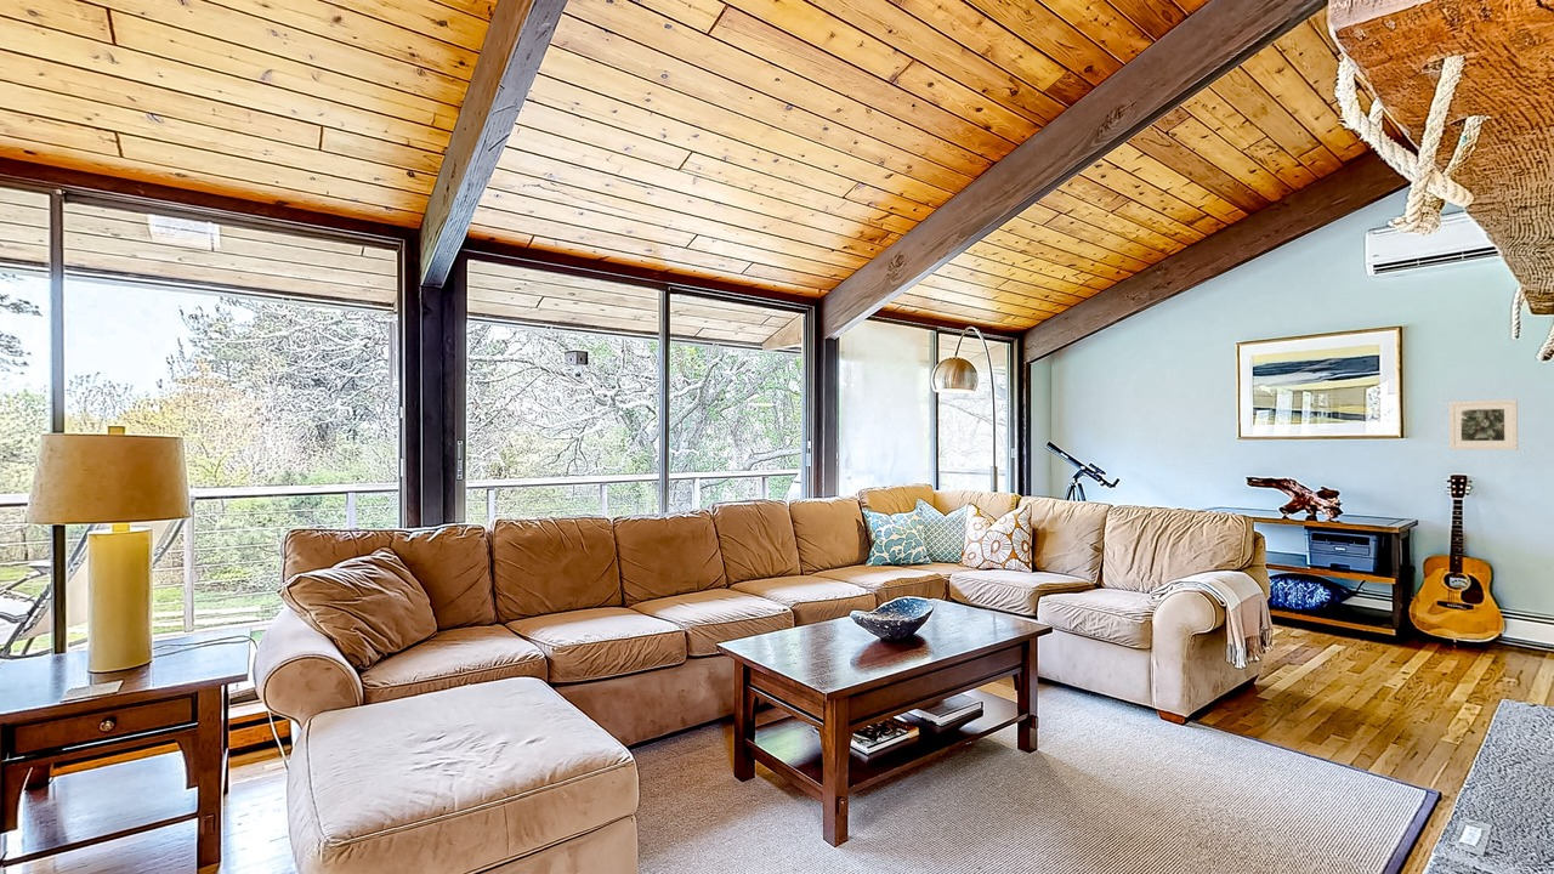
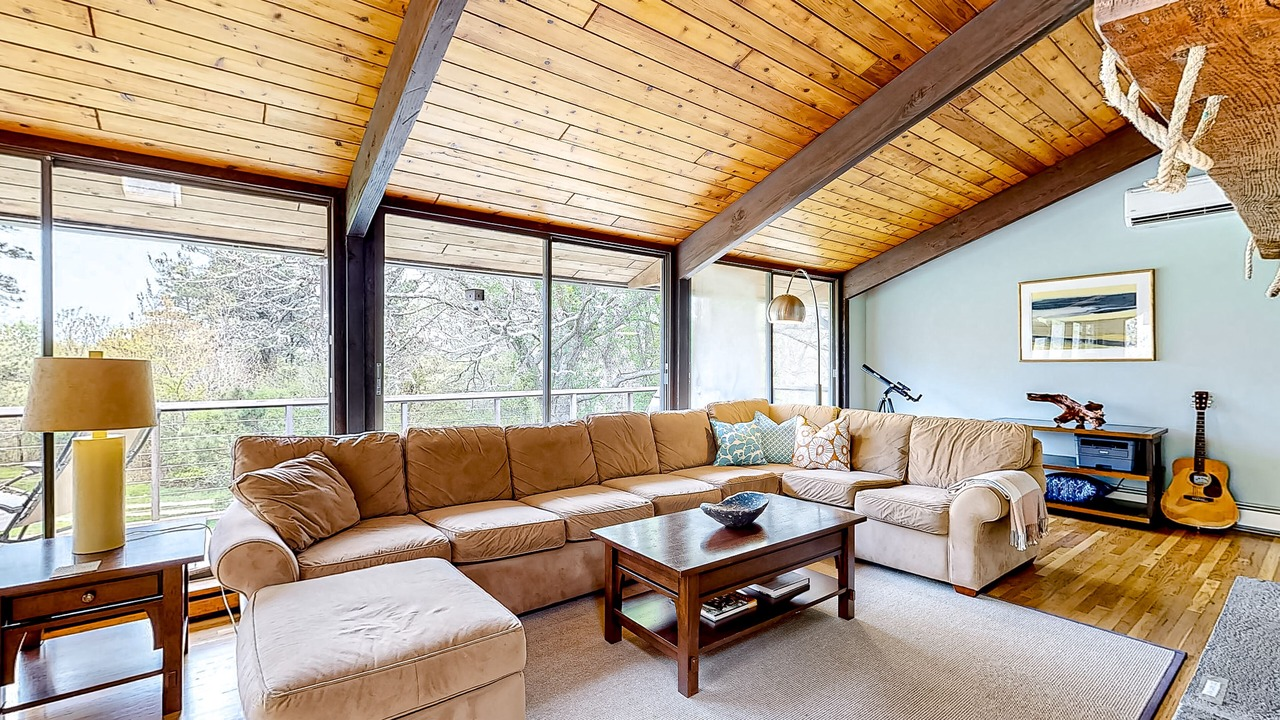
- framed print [1448,398,1519,450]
